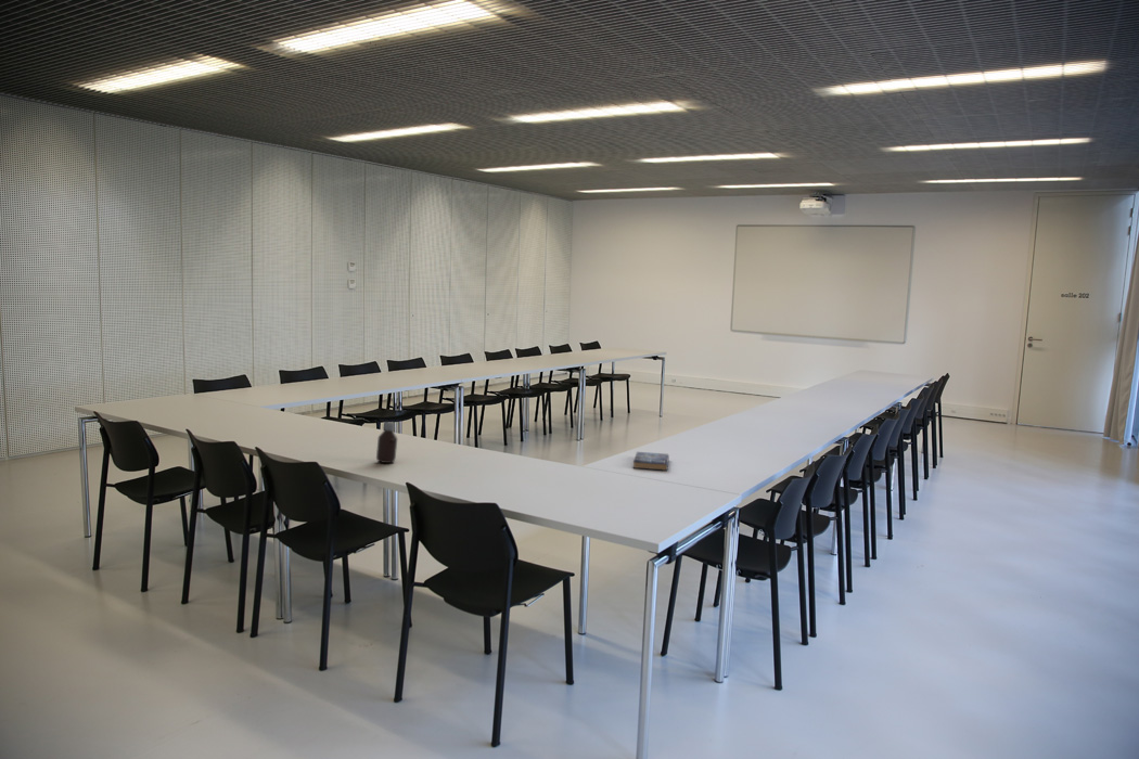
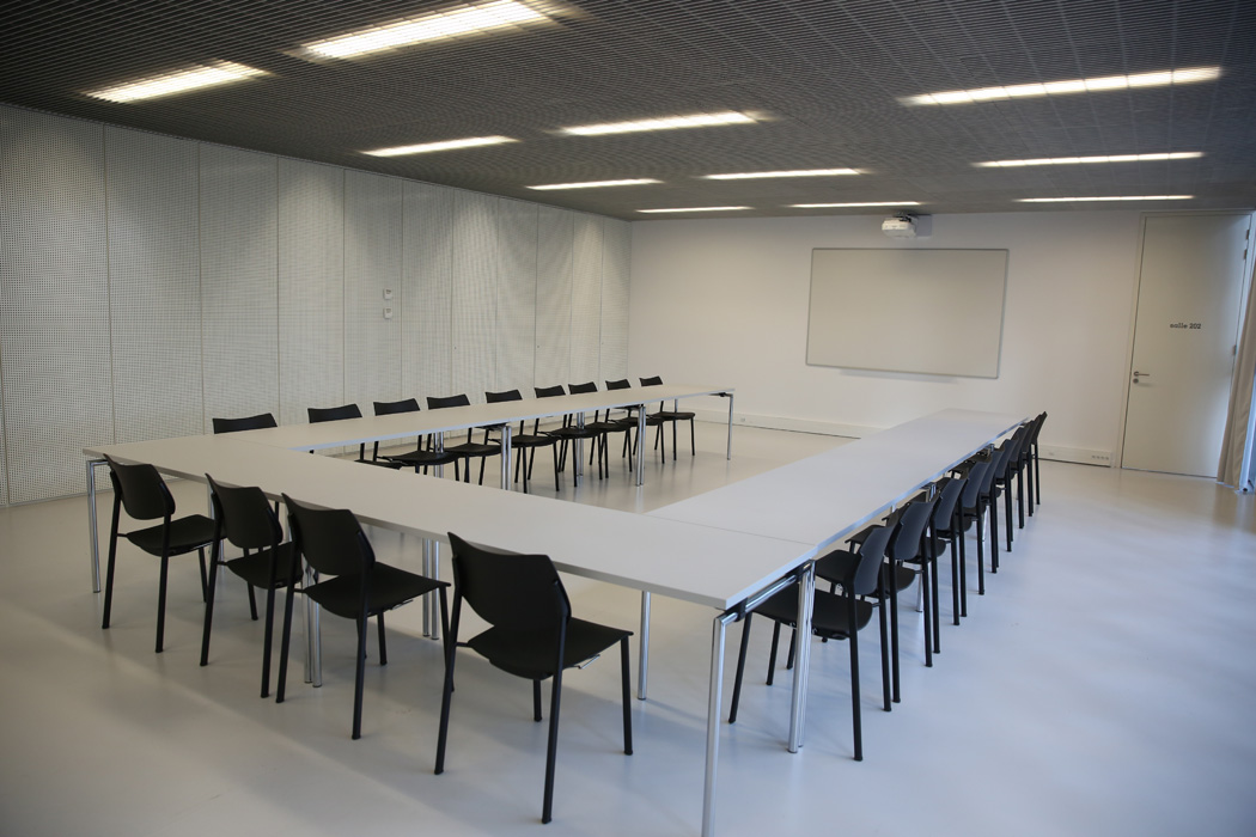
- bottle [375,421,398,464]
- book [632,451,670,472]
